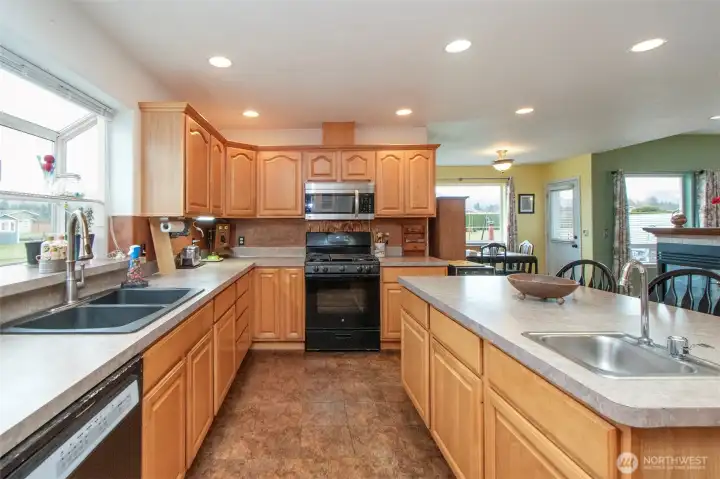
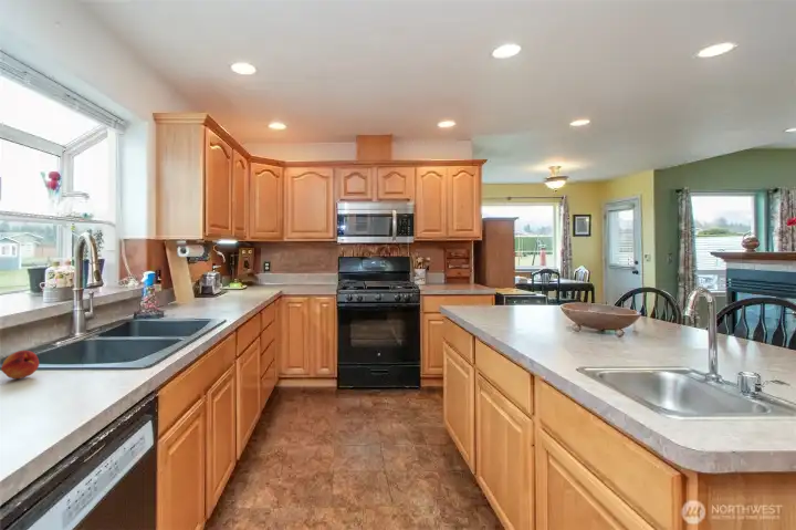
+ fruit [0,350,40,380]
